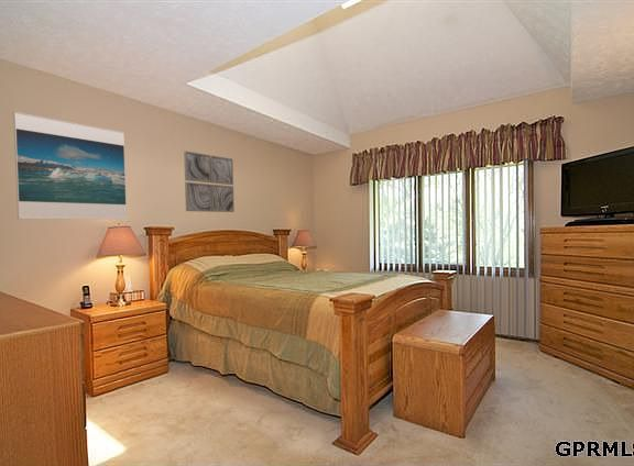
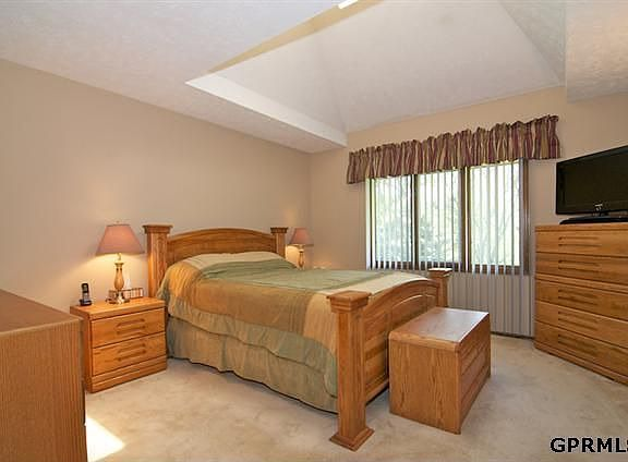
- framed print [12,111,128,220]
- wall art [183,149,236,213]
